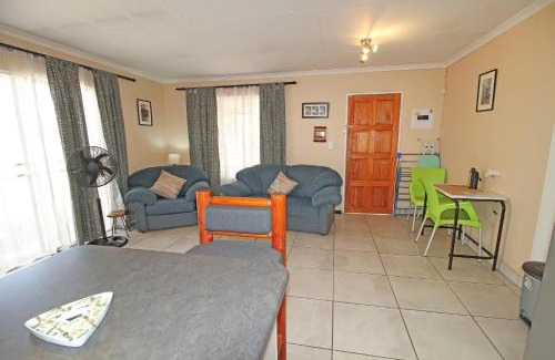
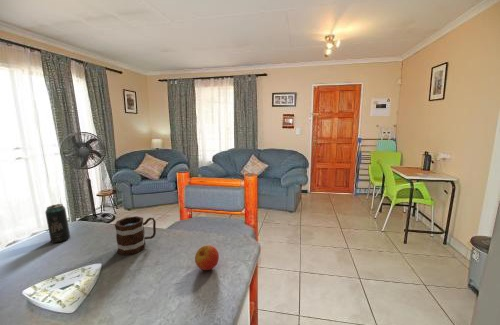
+ beverage can [44,203,71,244]
+ mug [114,215,157,256]
+ apple [194,244,220,271]
